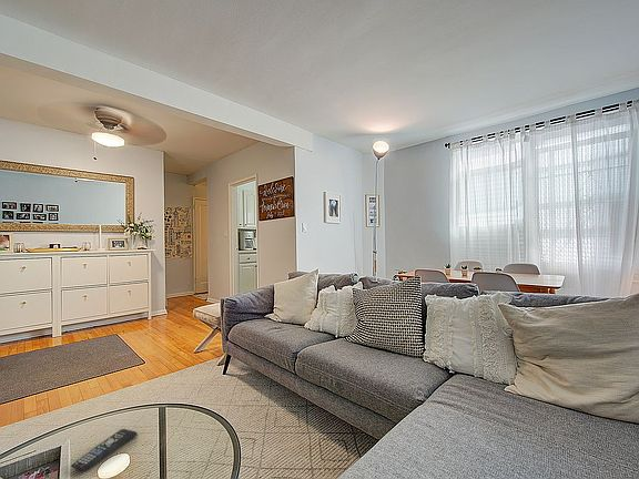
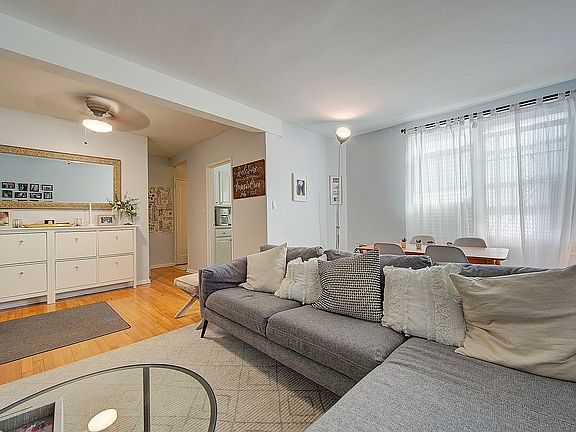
- remote control [70,428,139,472]
